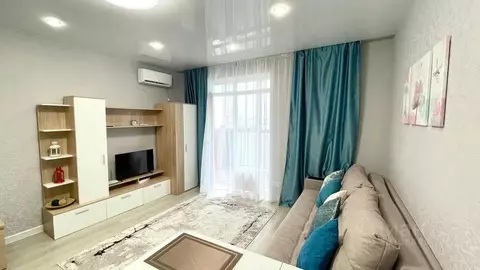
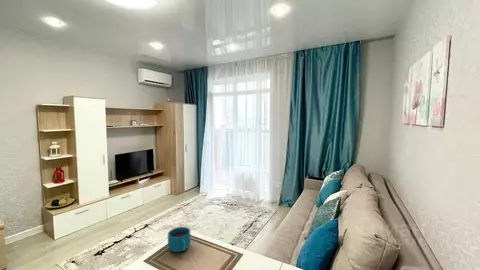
+ cup [167,226,192,253]
